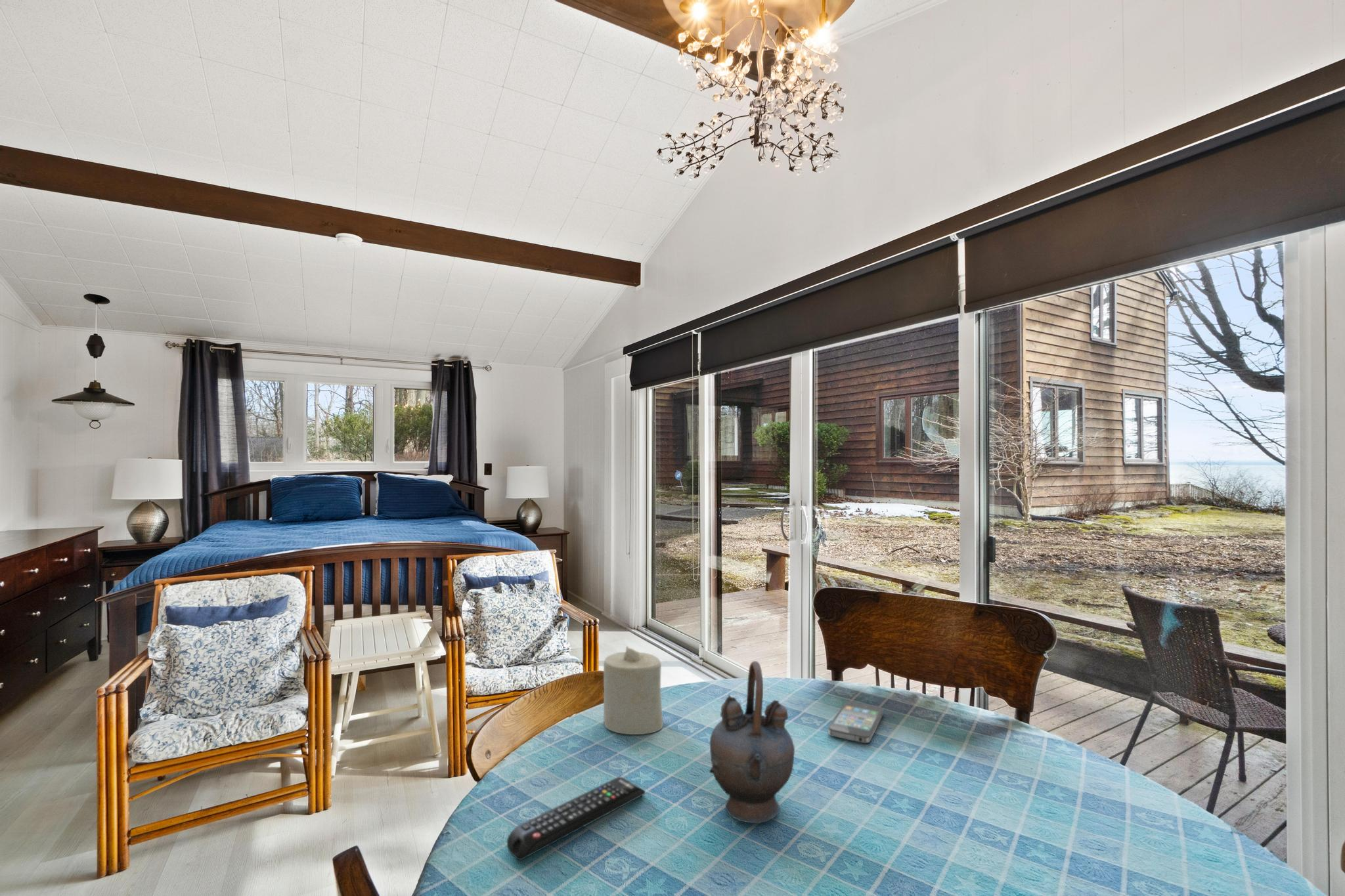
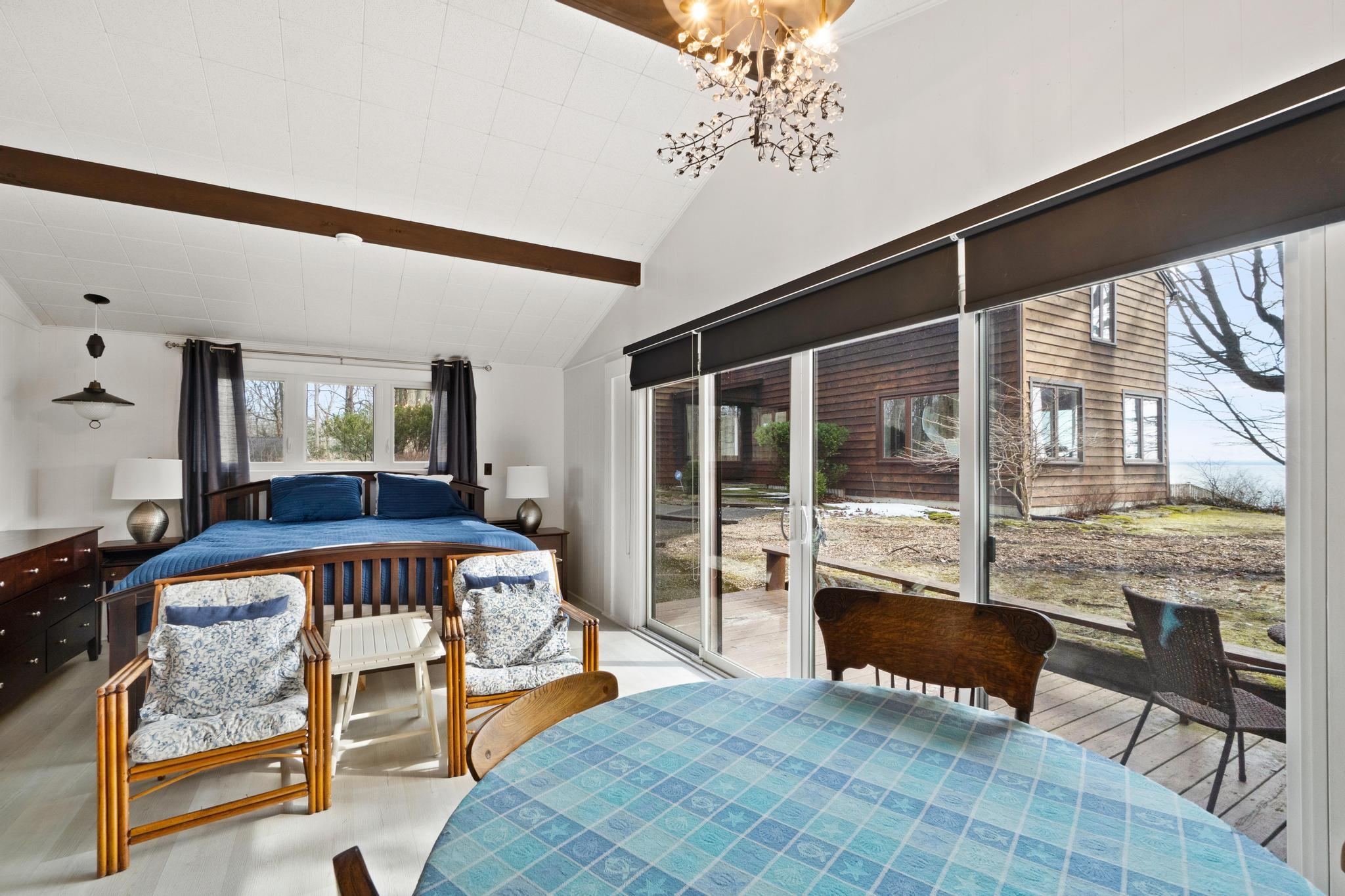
- candle [603,645,664,735]
- smartphone [827,700,884,744]
- remote control [506,776,646,861]
- teapot [709,660,795,824]
